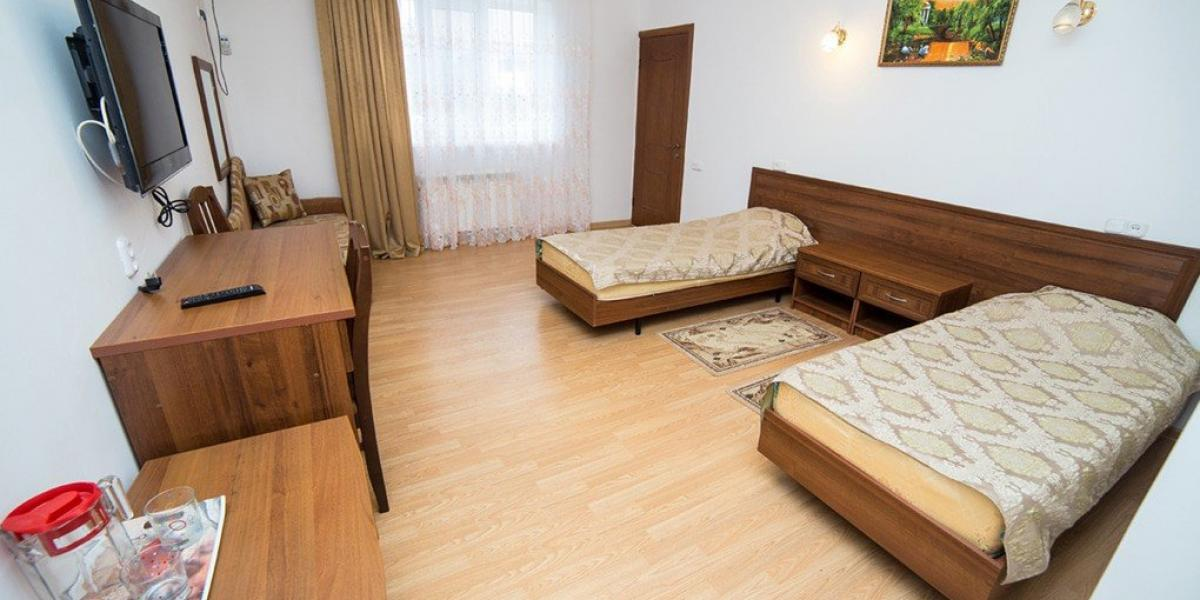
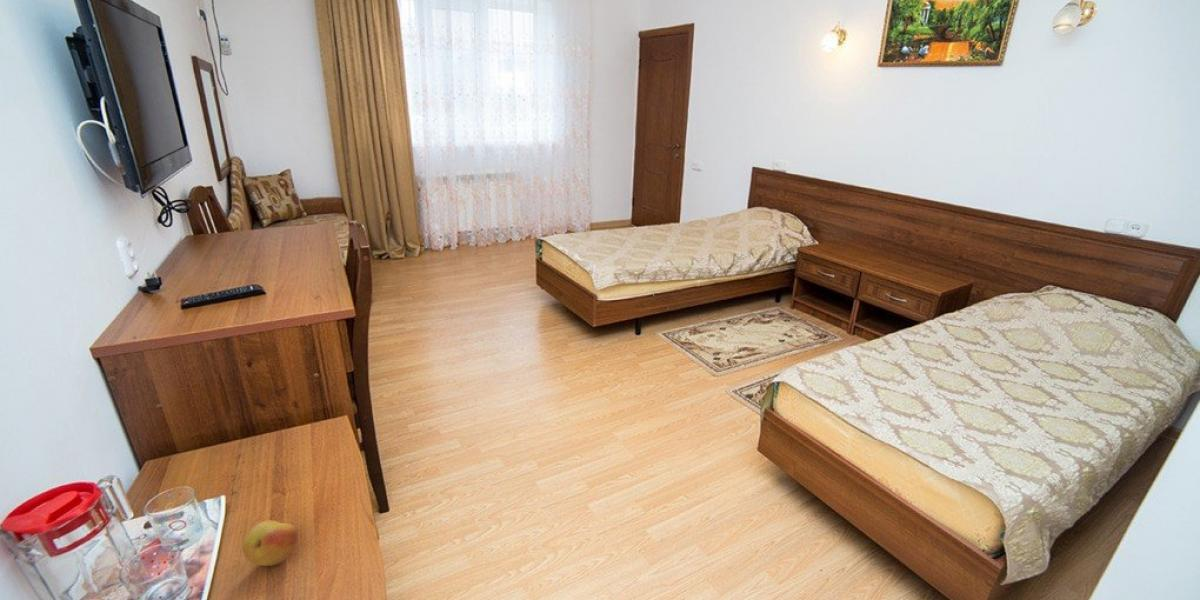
+ fruit [242,520,299,567]
